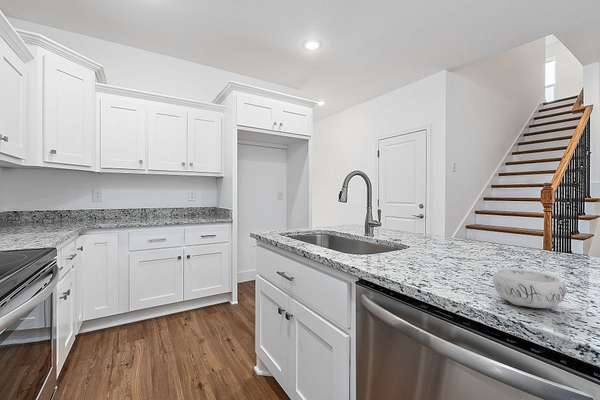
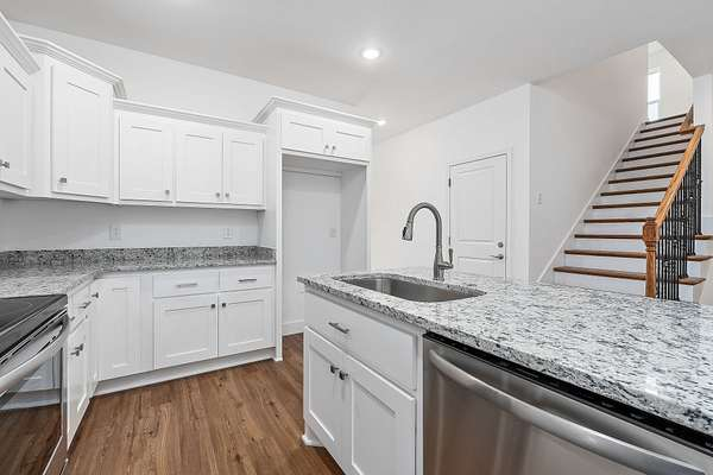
- decorative bowl [492,267,567,309]
